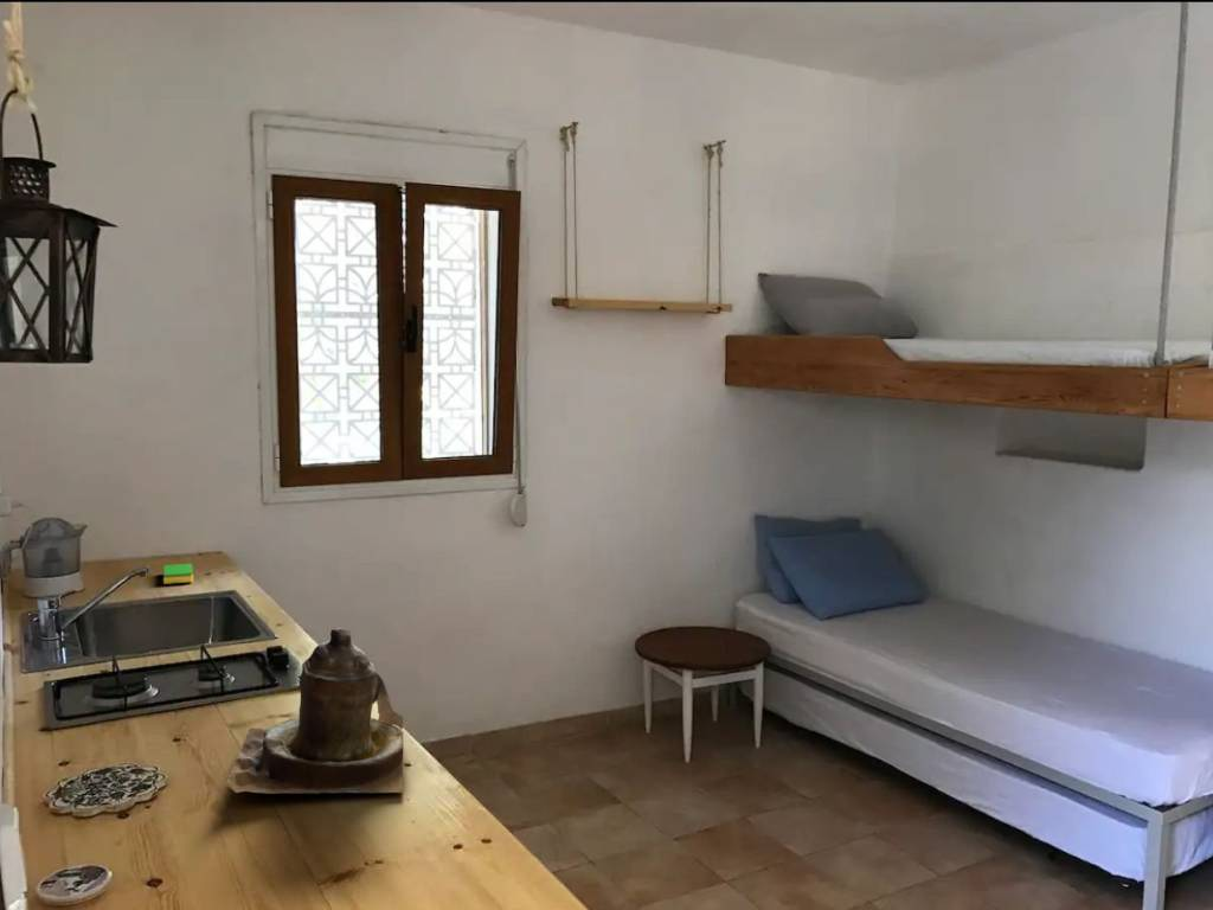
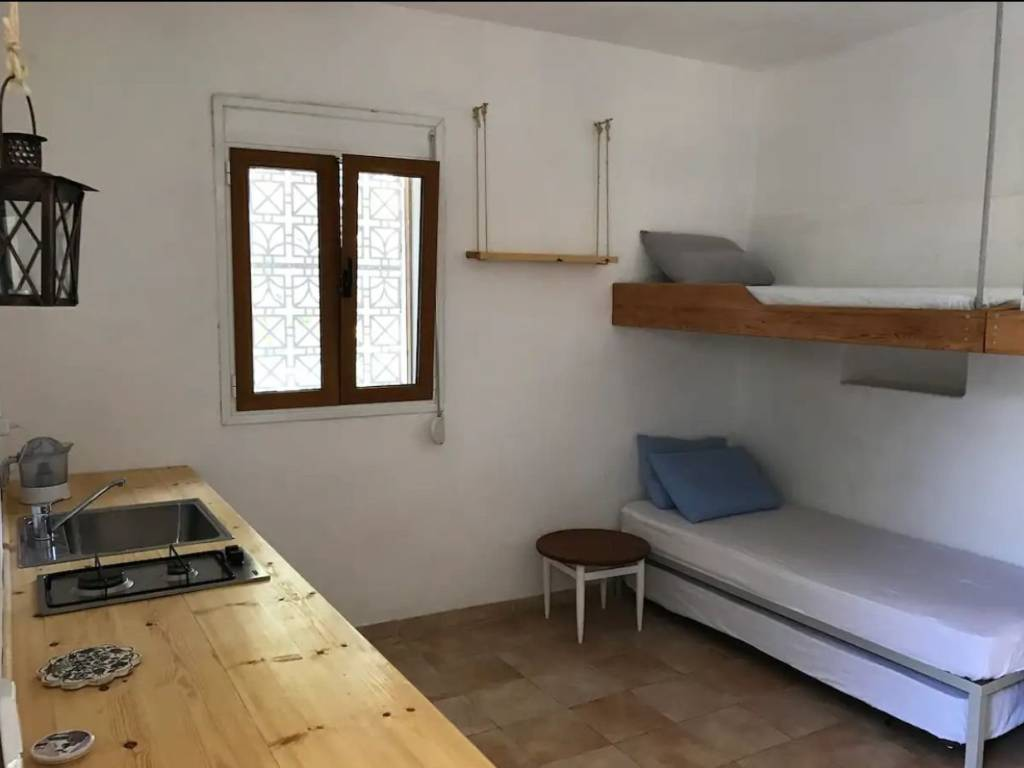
- teapot [224,627,404,795]
- dish sponge [162,563,194,585]
